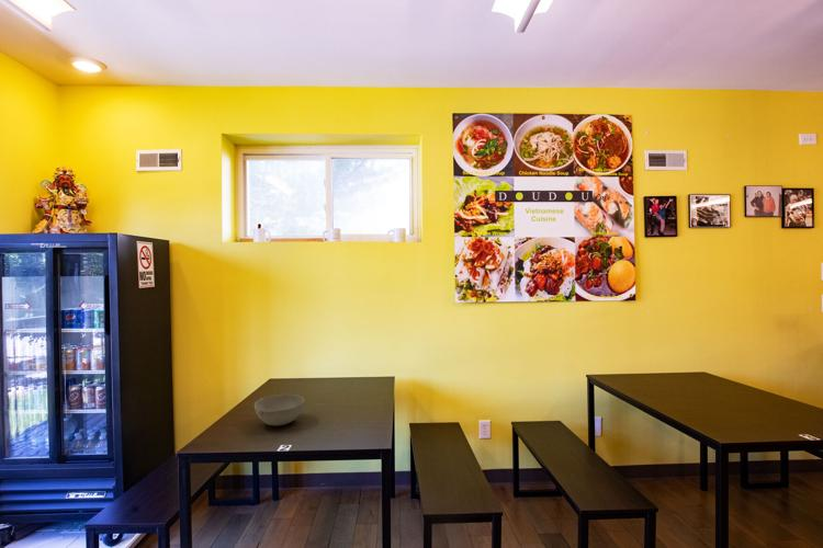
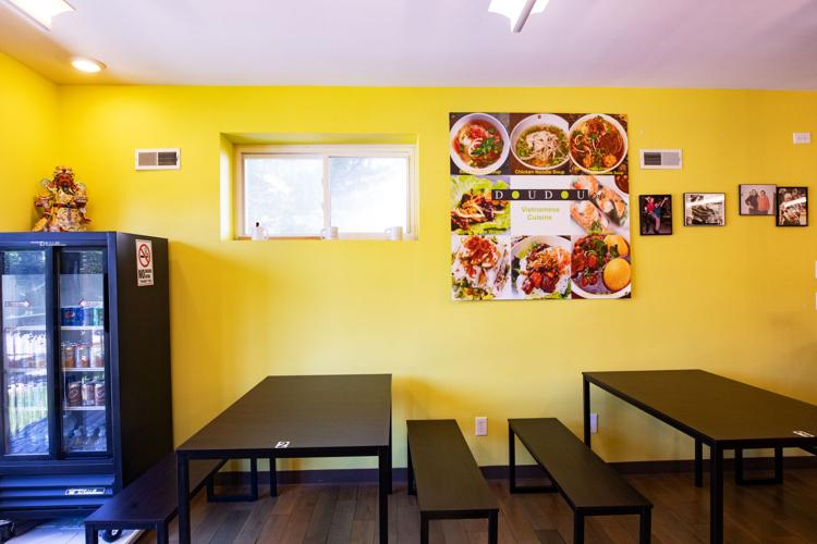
- bowl [253,393,306,426]
